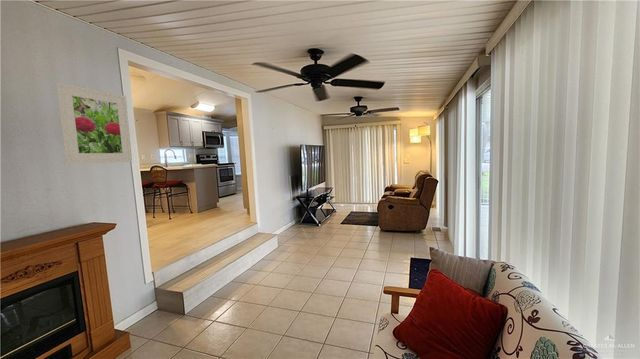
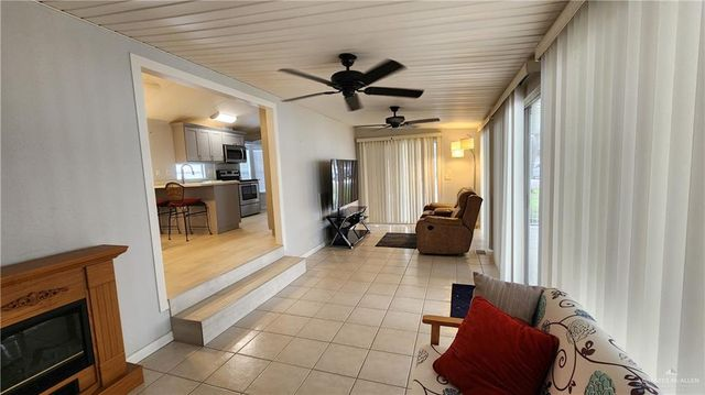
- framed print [56,82,133,165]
